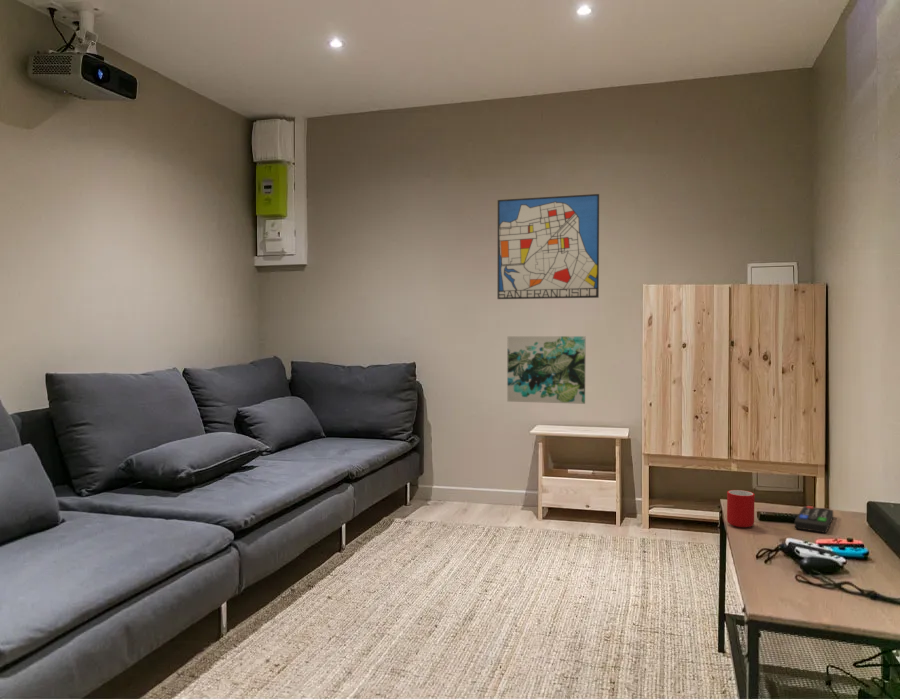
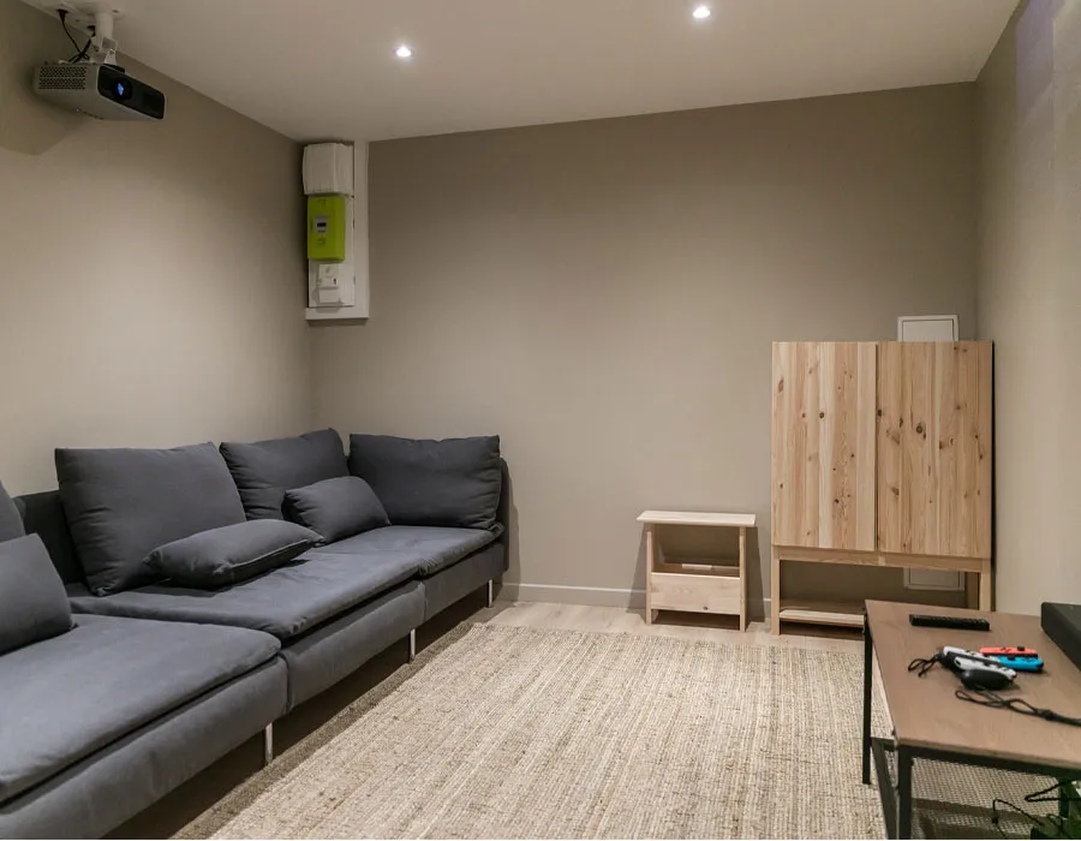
- wall art [497,193,600,300]
- remote control [794,505,834,534]
- cup [726,489,755,528]
- wall art [506,335,587,405]
